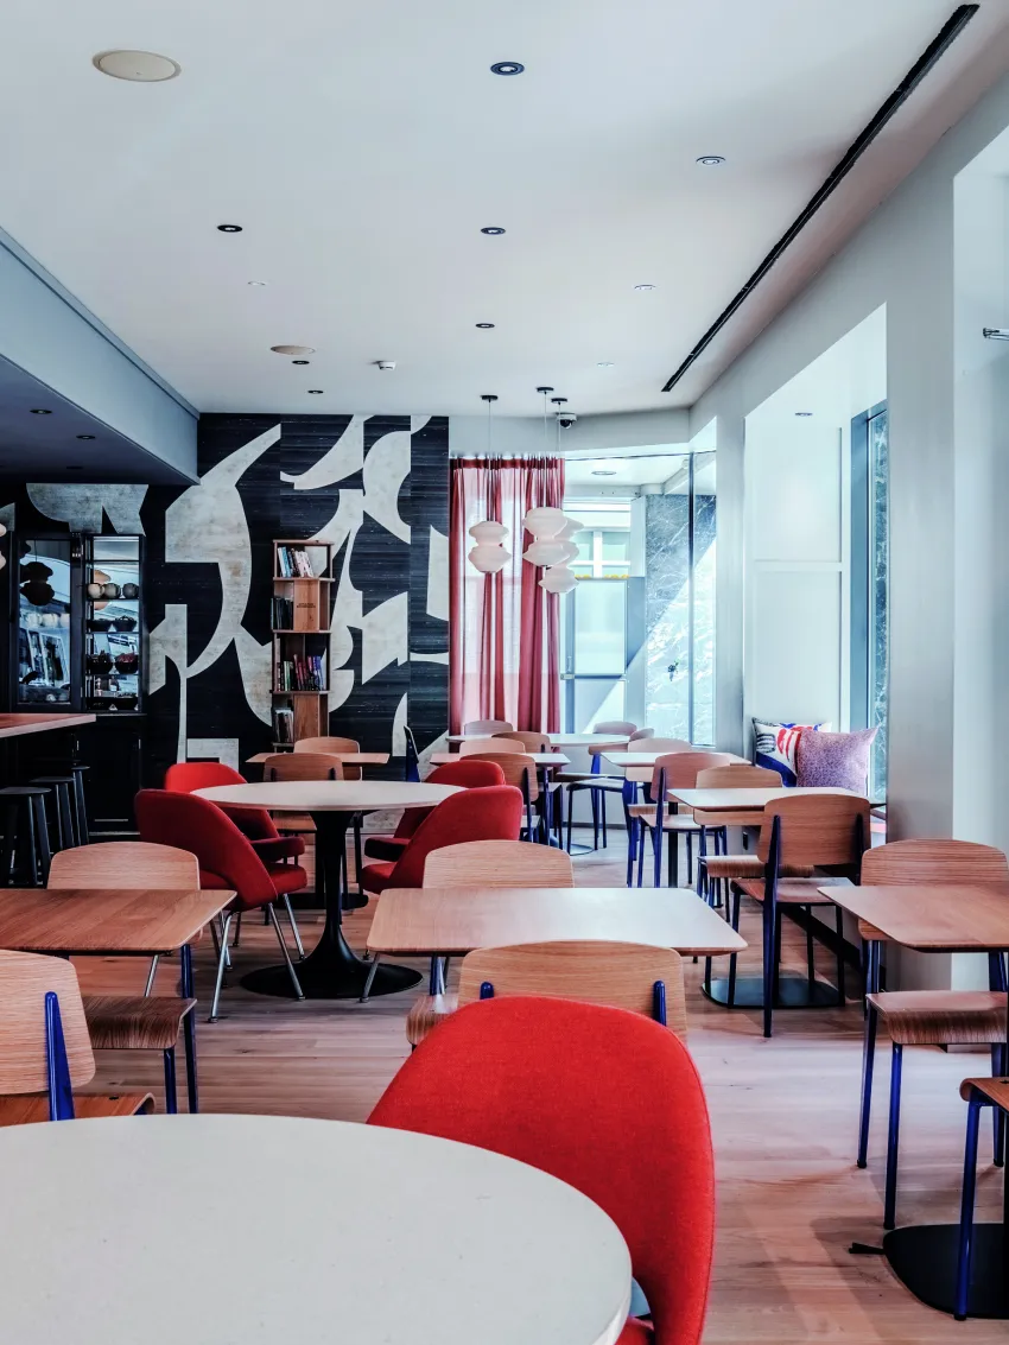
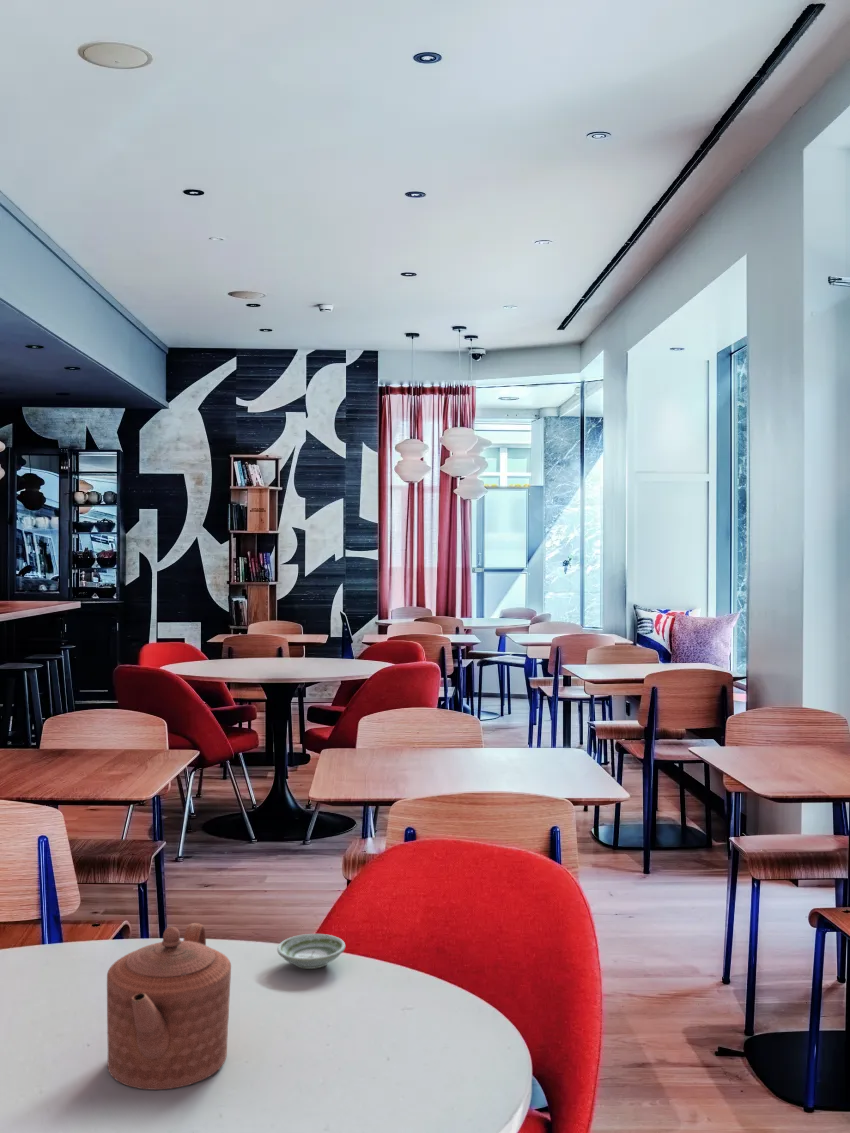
+ saucer [276,933,346,970]
+ teapot [106,922,232,1091]
